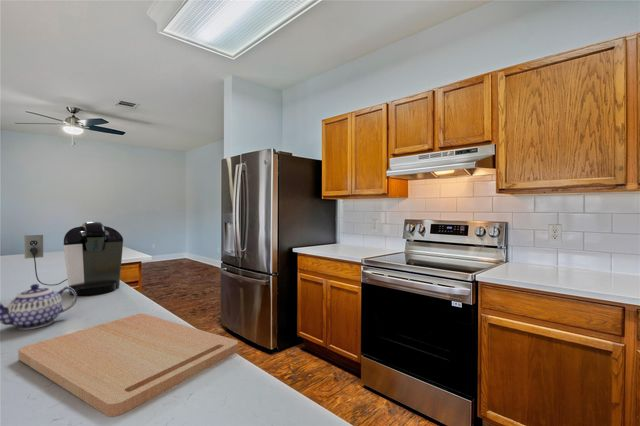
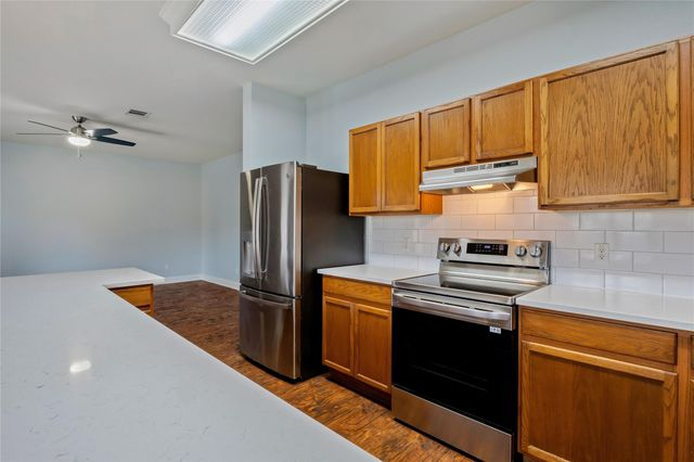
- cutting board [17,313,239,418]
- teapot [0,283,78,330]
- coffee maker [23,221,124,296]
